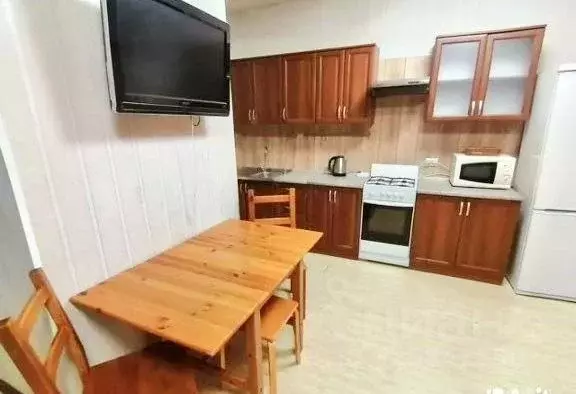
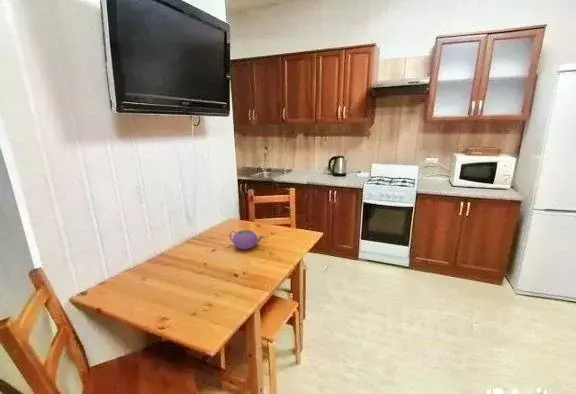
+ teapot [229,229,264,251]
